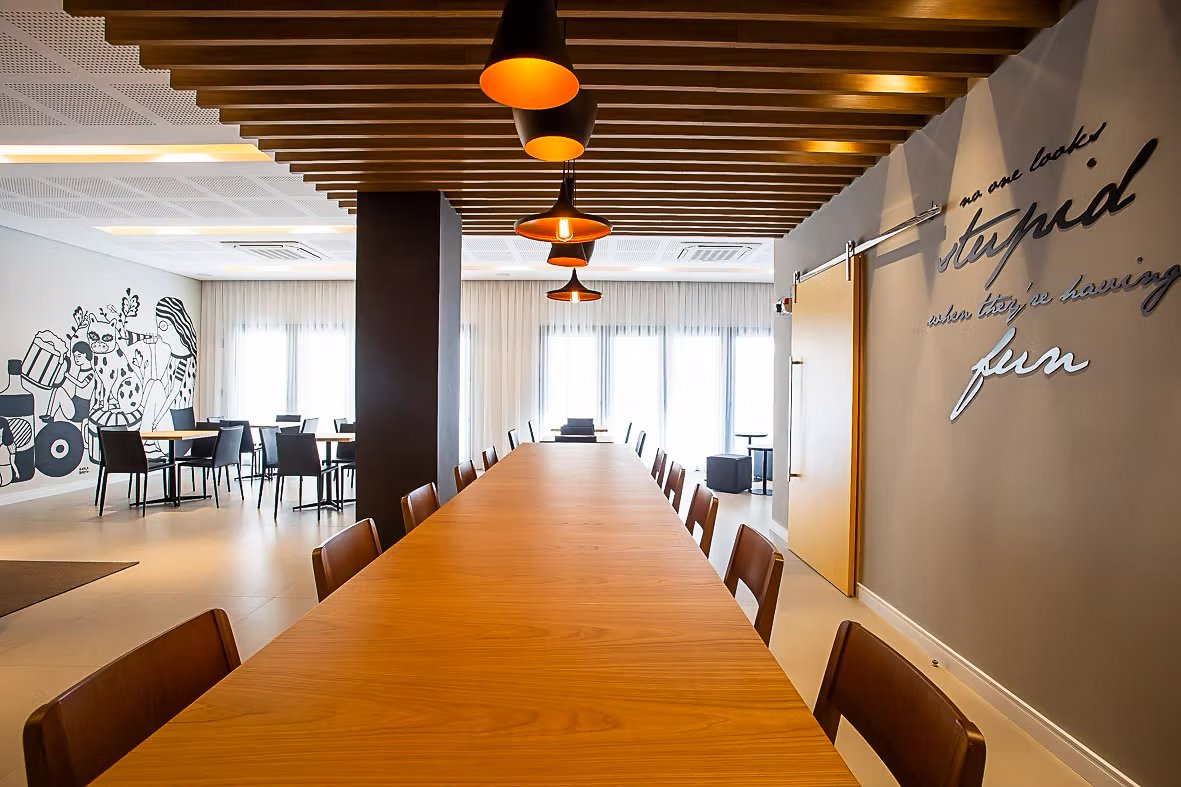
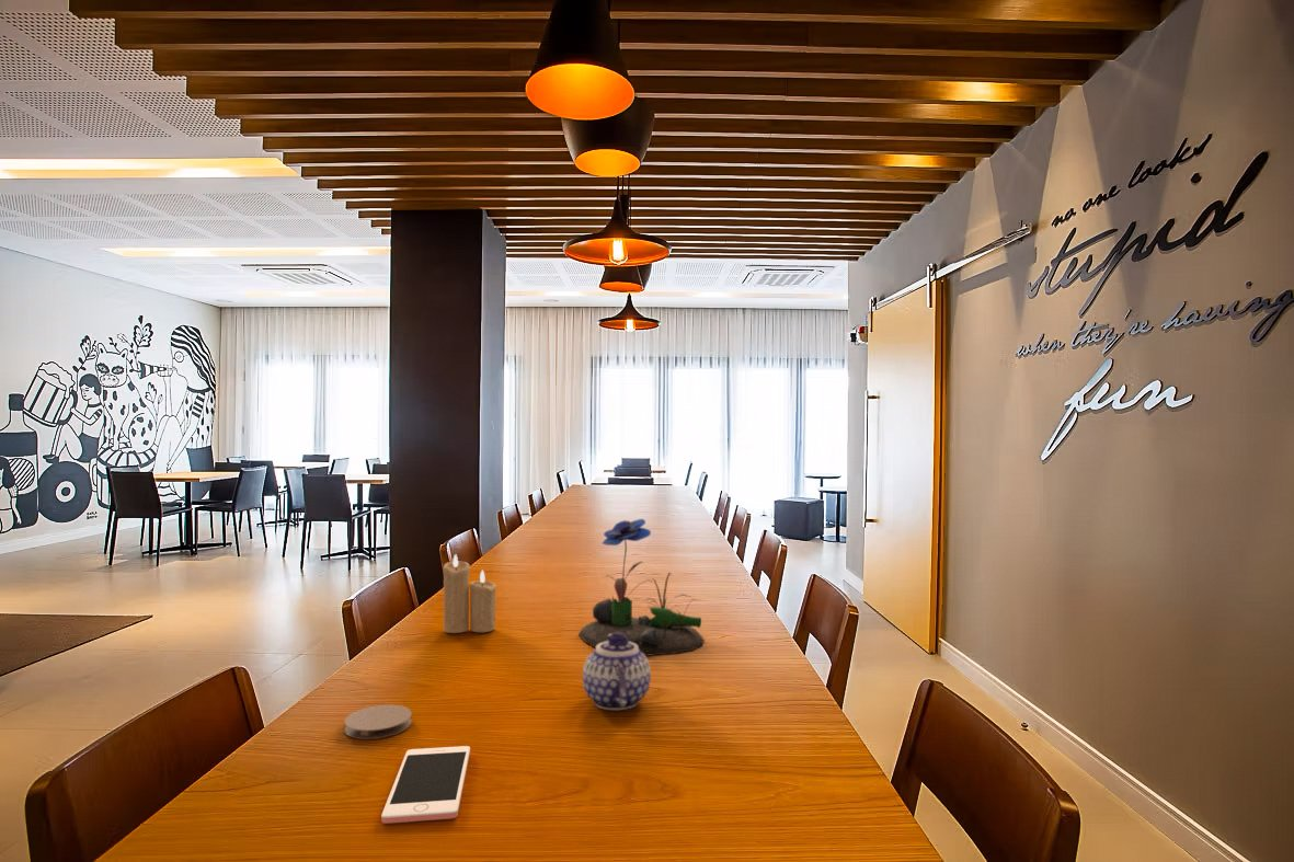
+ candle [443,553,497,634]
+ flower [577,518,705,657]
+ cell phone [380,745,471,825]
+ teapot [582,632,652,711]
+ coaster [343,703,413,740]
